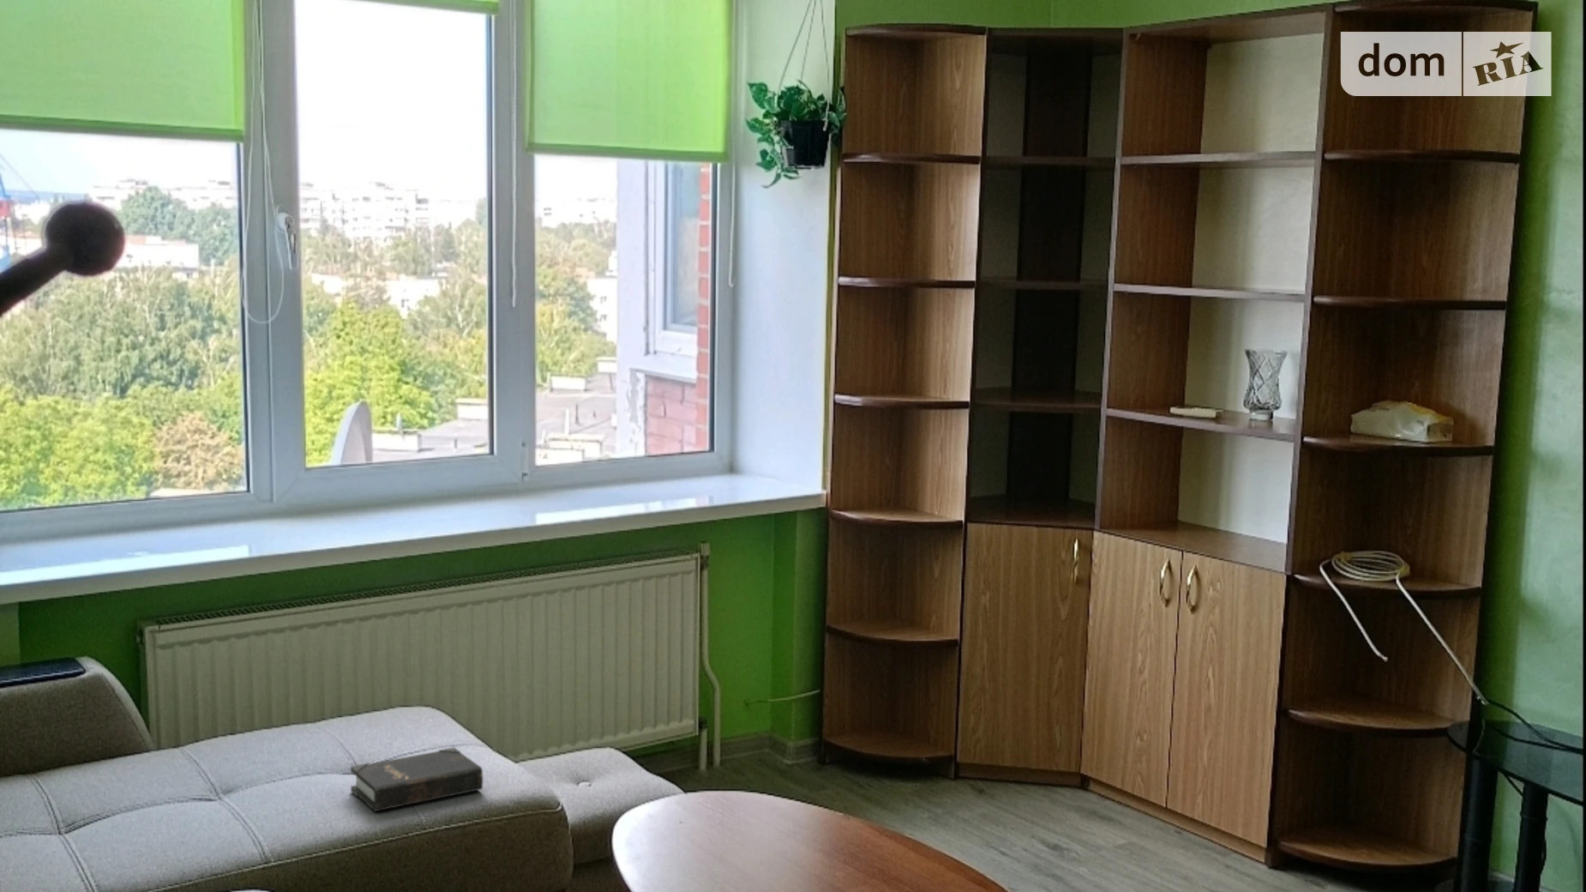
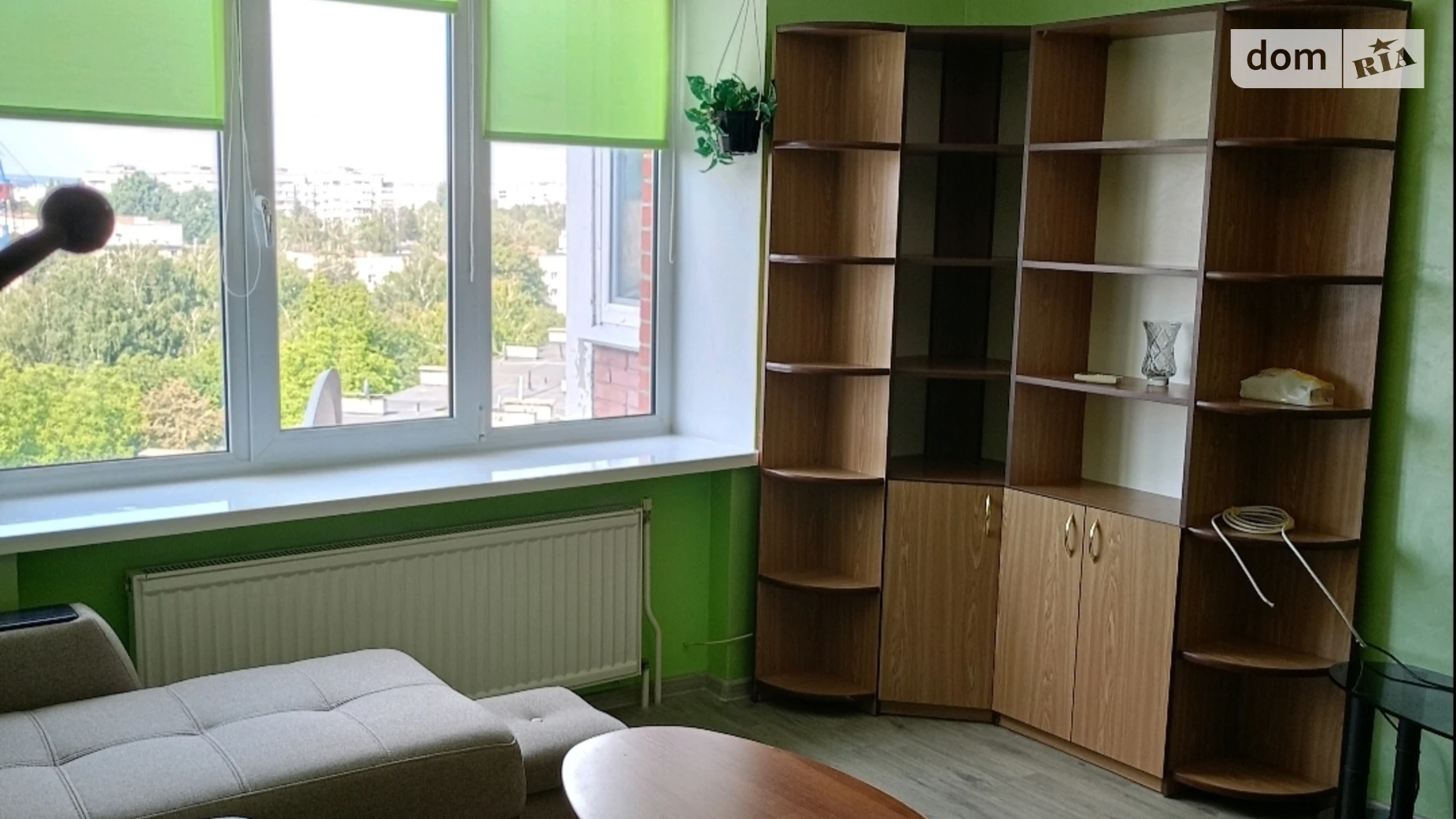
- hardback book [350,746,484,812]
